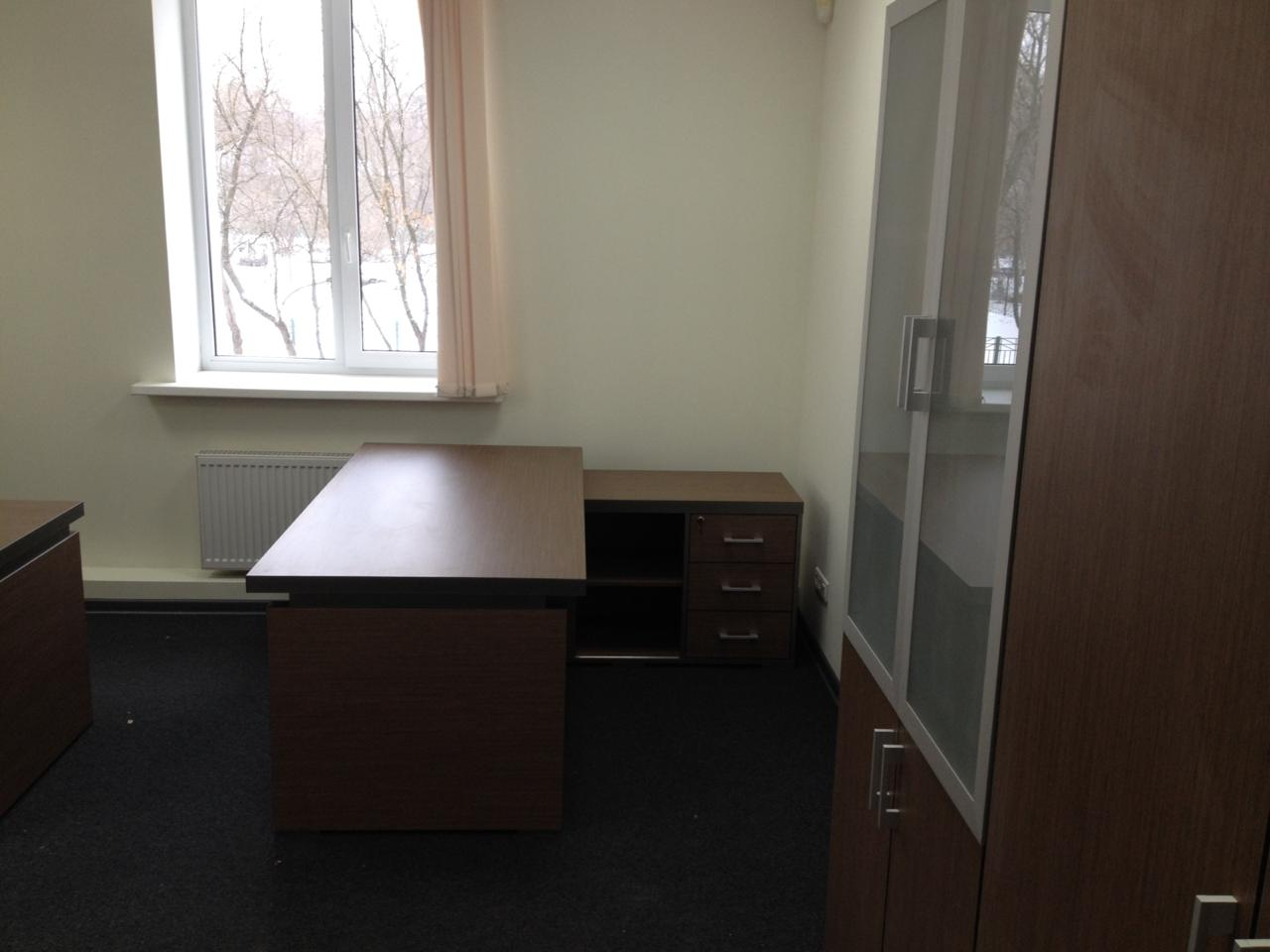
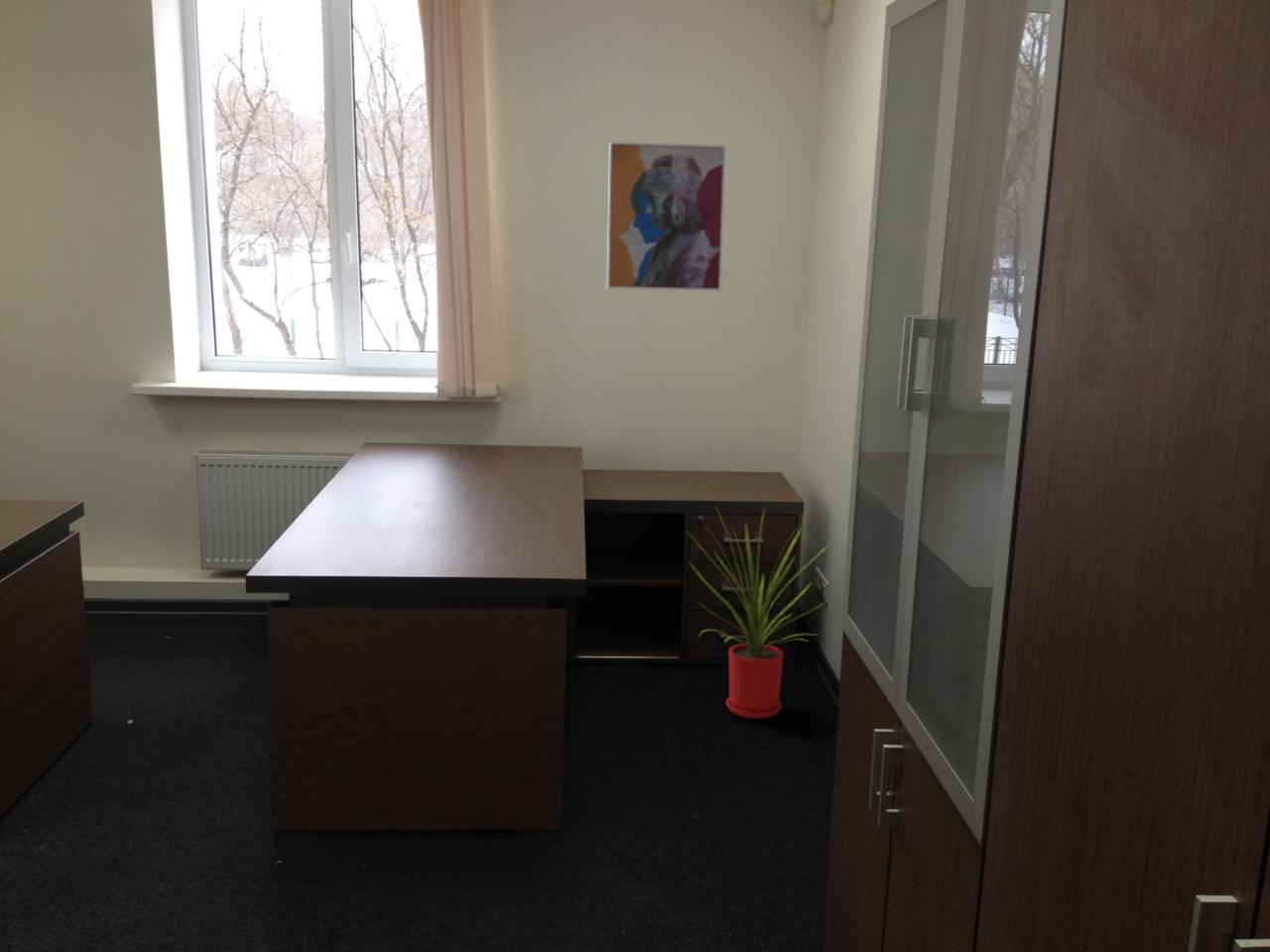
+ house plant [688,507,836,720]
+ wall art [606,141,727,293]
